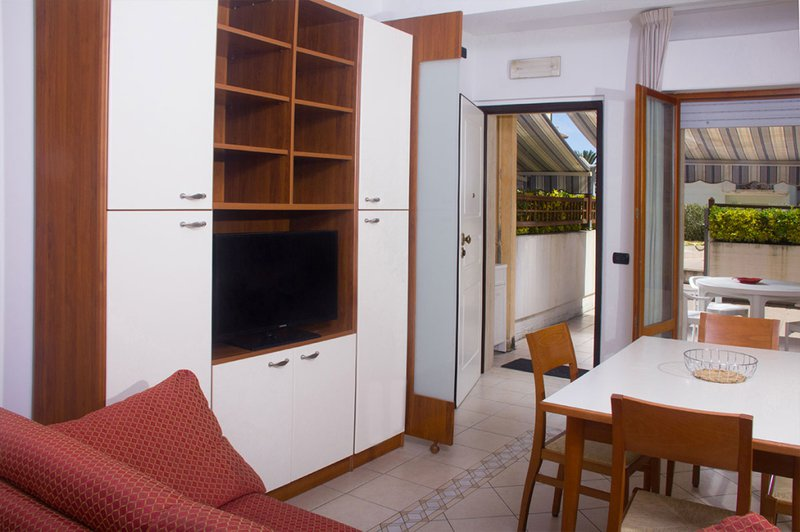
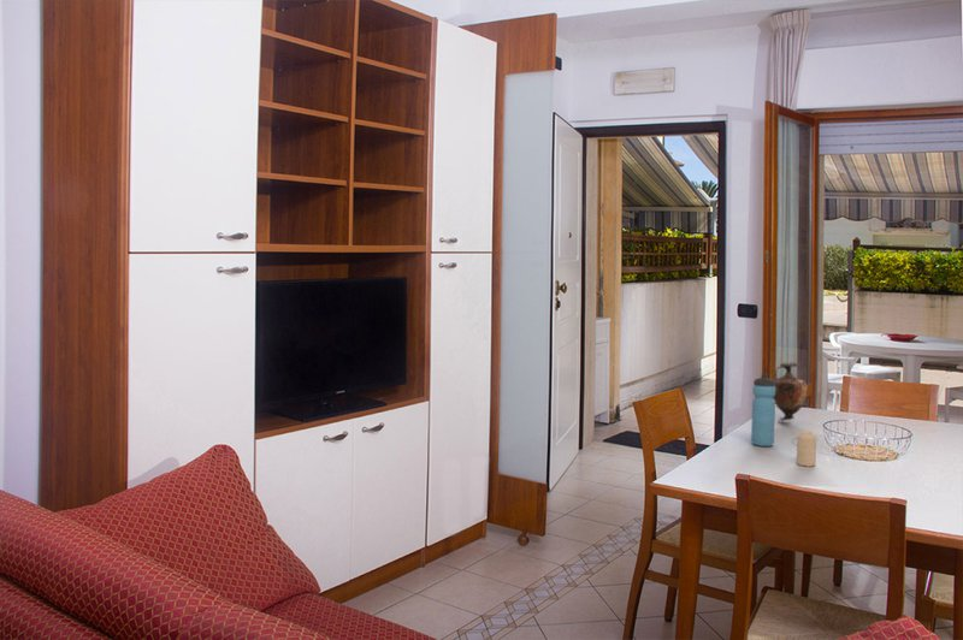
+ water bottle [750,372,776,448]
+ vase [773,356,808,423]
+ candle [796,431,817,468]
